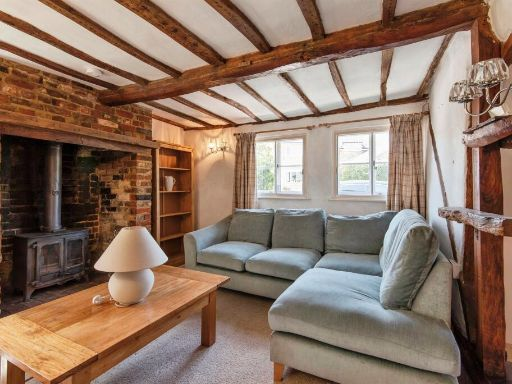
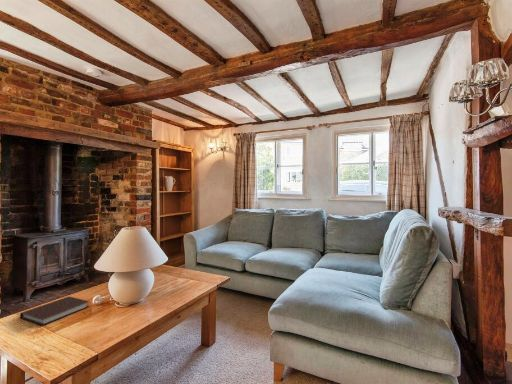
+ notebook [19,296,90,326]
